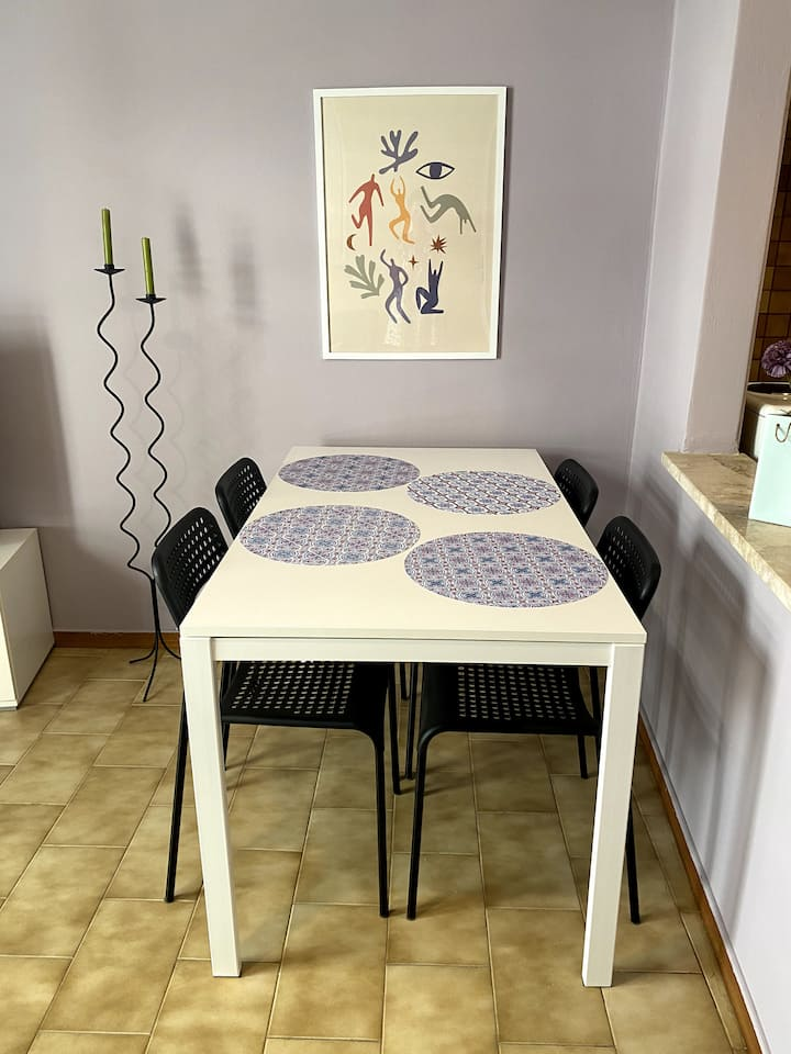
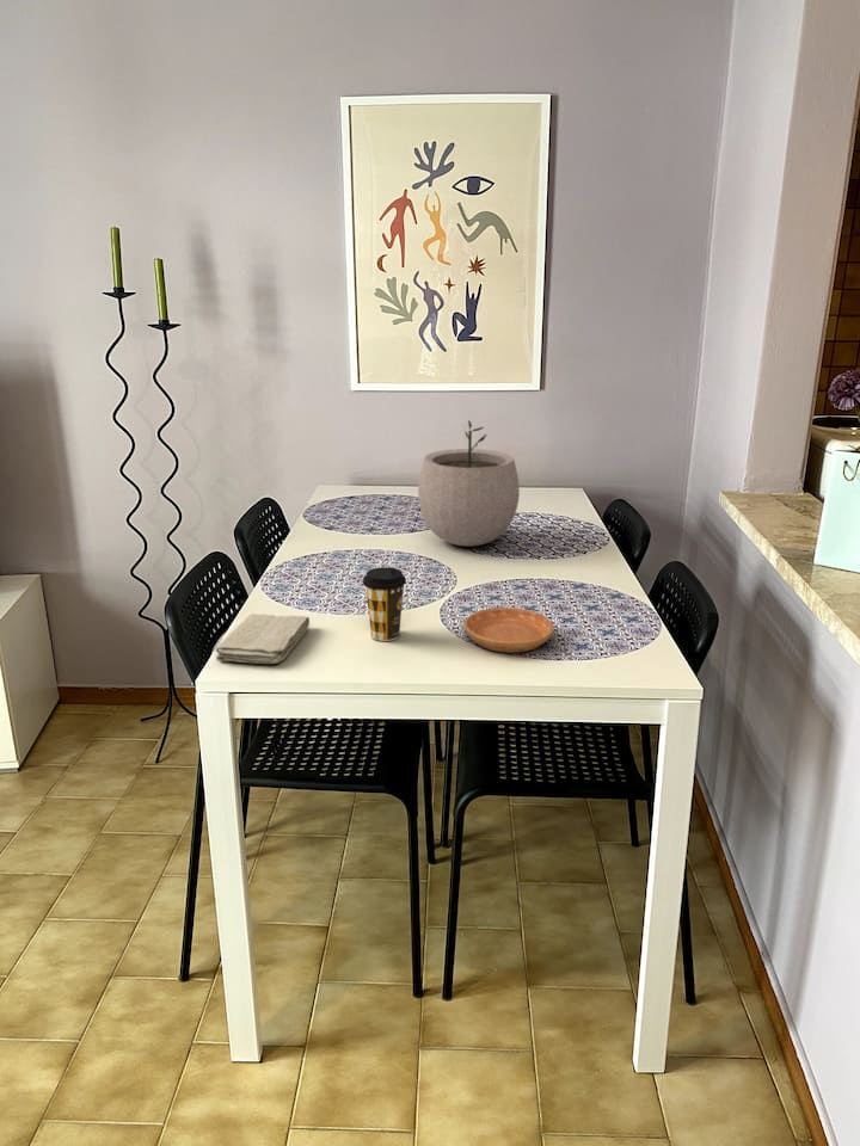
+ saucer [463,606,555,654]
+ coffee cup [362,566,407,642]
+ plant pot [417,419,521,548]
+ washcloth [215,612,311,665]
